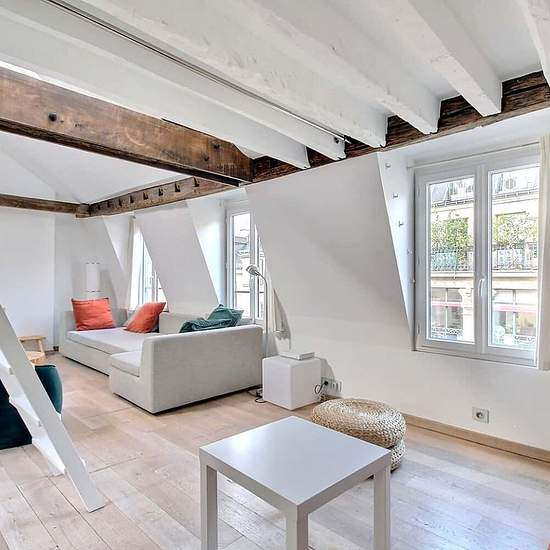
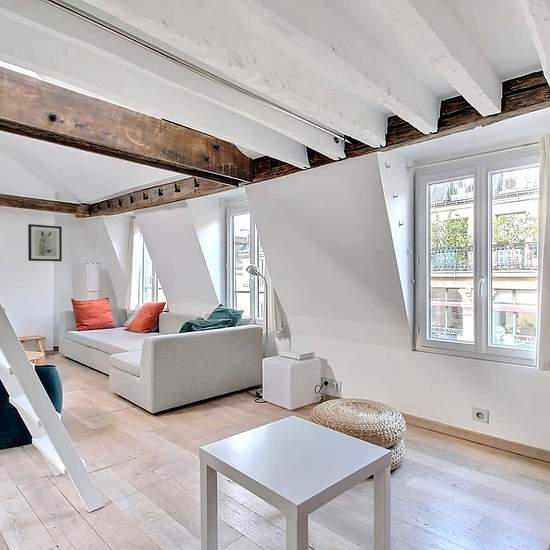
+ wall art [27,223,63,262]
